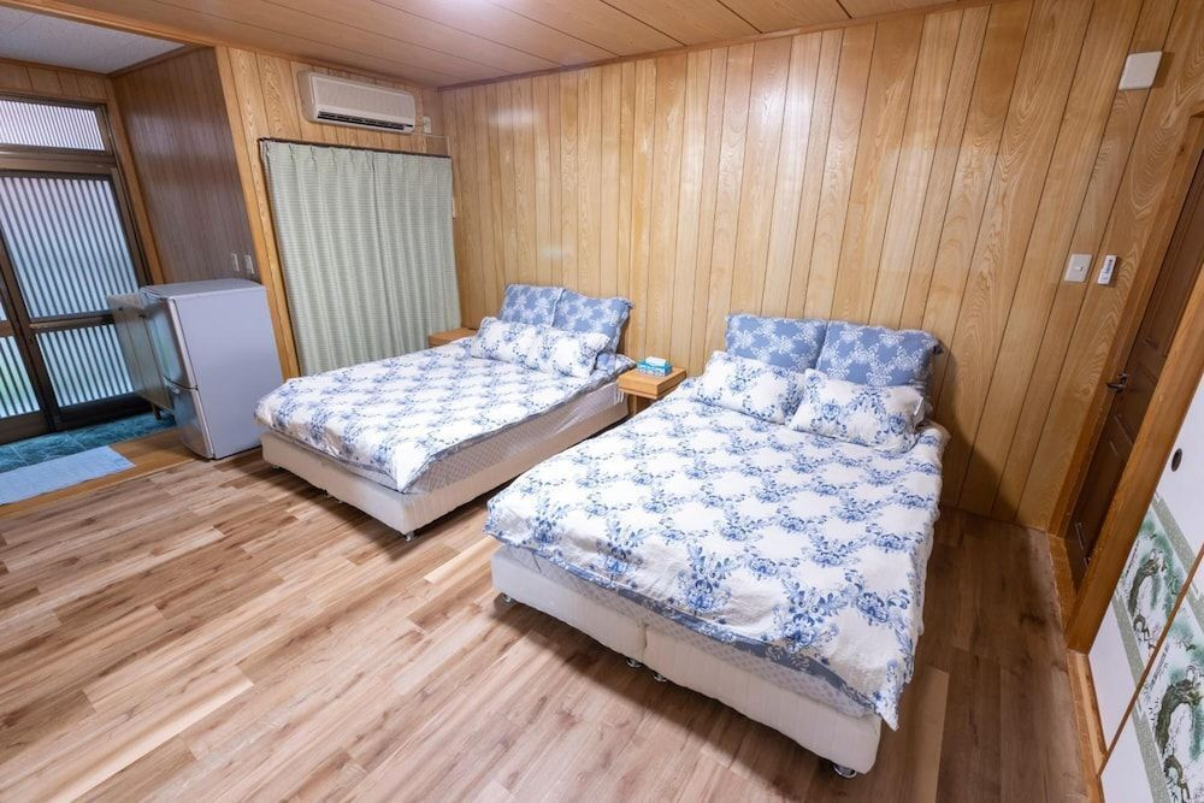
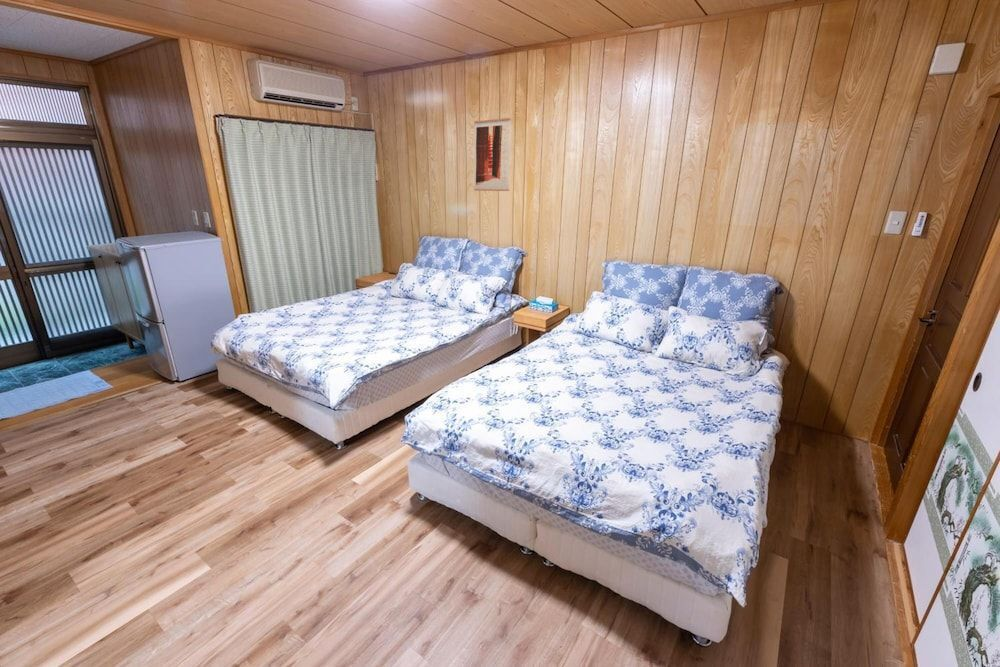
+ wall art [473,117,512,192]
